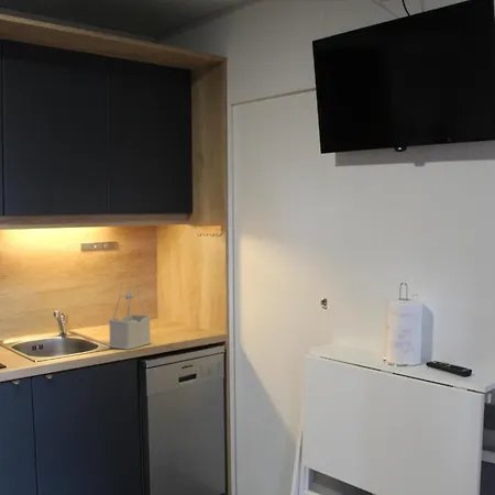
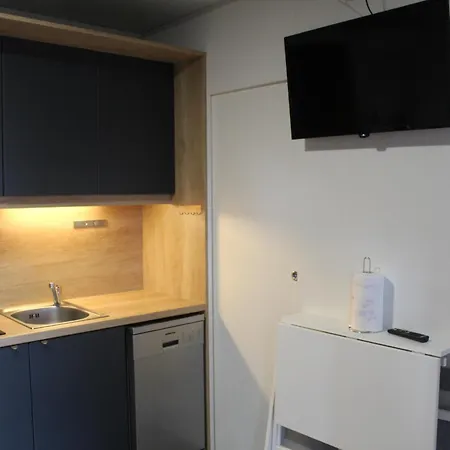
- utensil holder [108,279,153,351]
